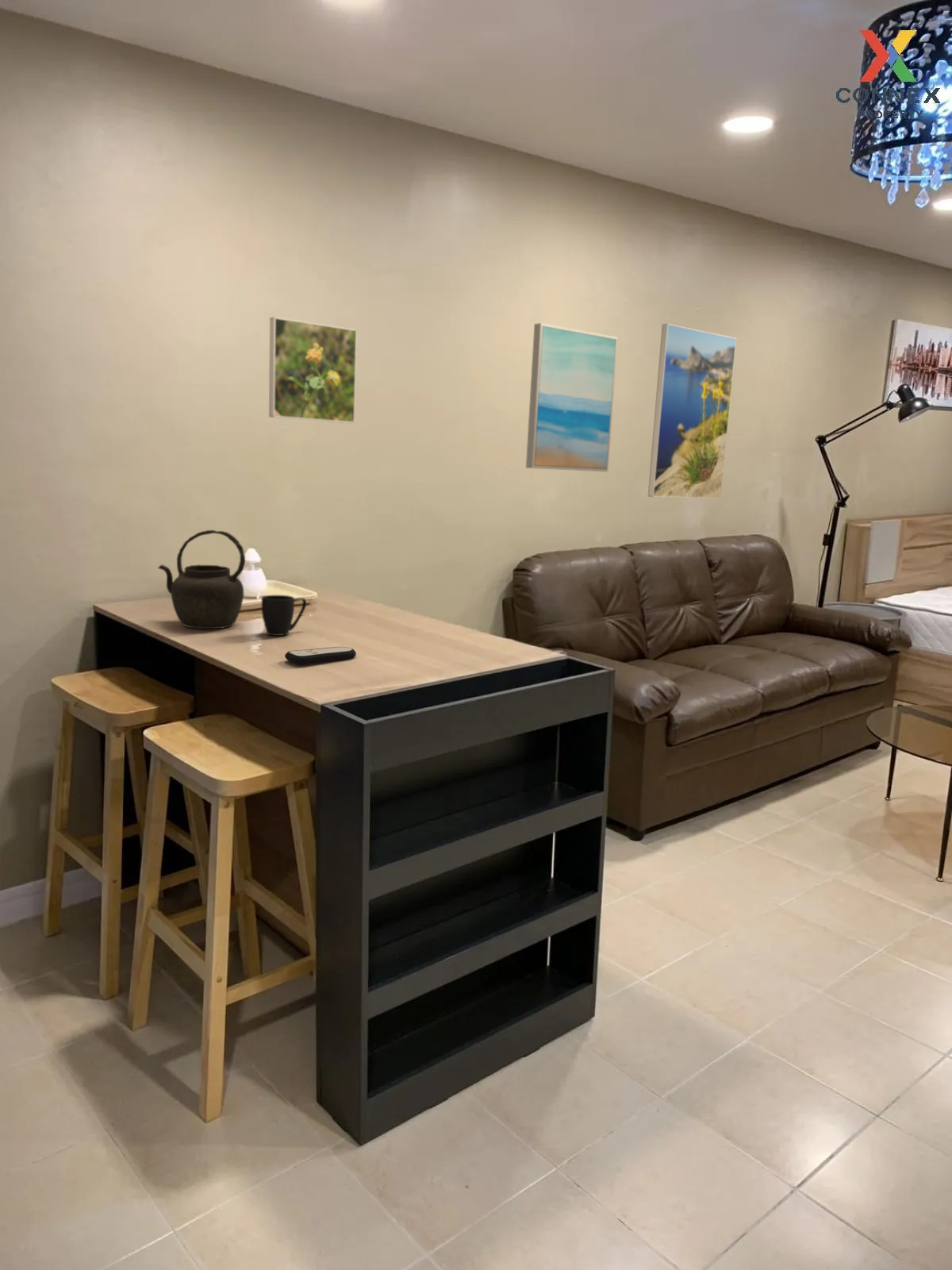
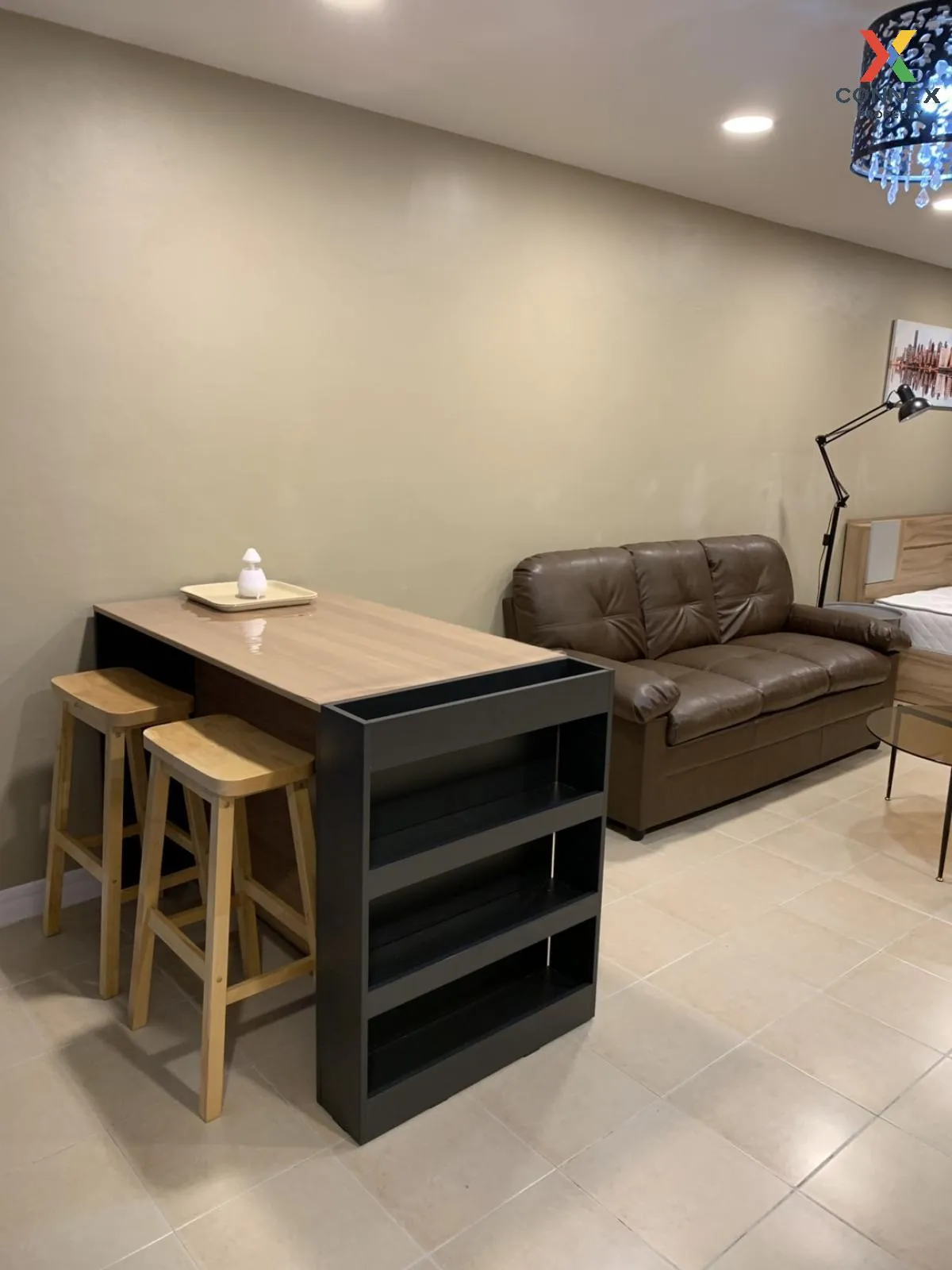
- wall art [525,322,619,472]
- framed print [268,316,358,424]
- mug [261,595,307,637]
- kettle [157,529,246,629]
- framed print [647,323,737,499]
- remote control [284,646,357,665]
